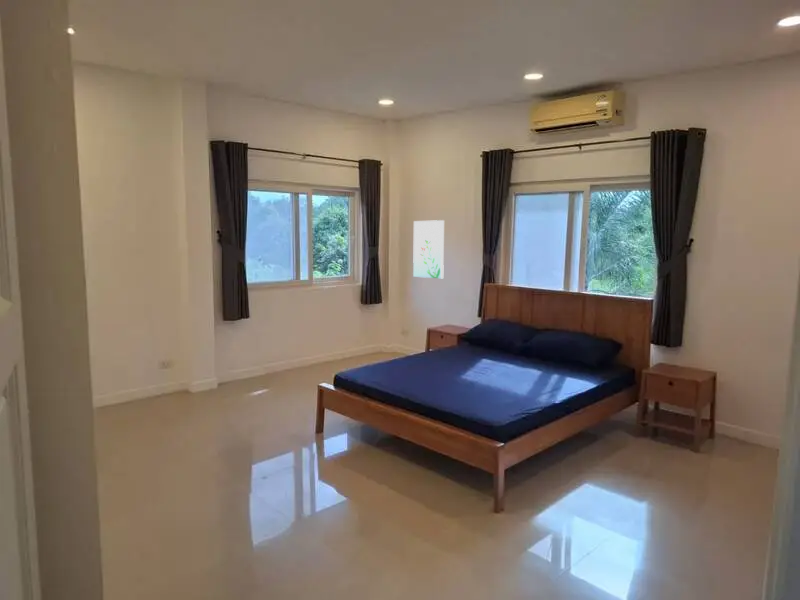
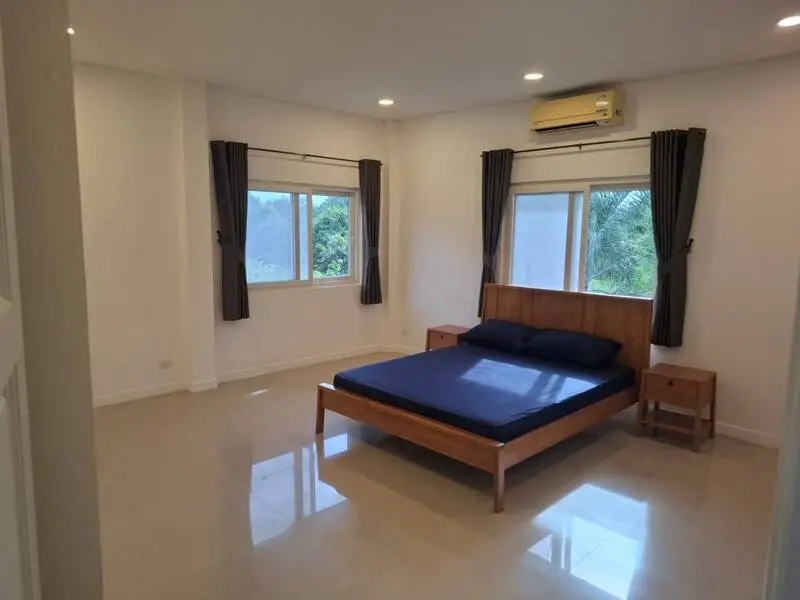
- wall art [412,219,445,279]
